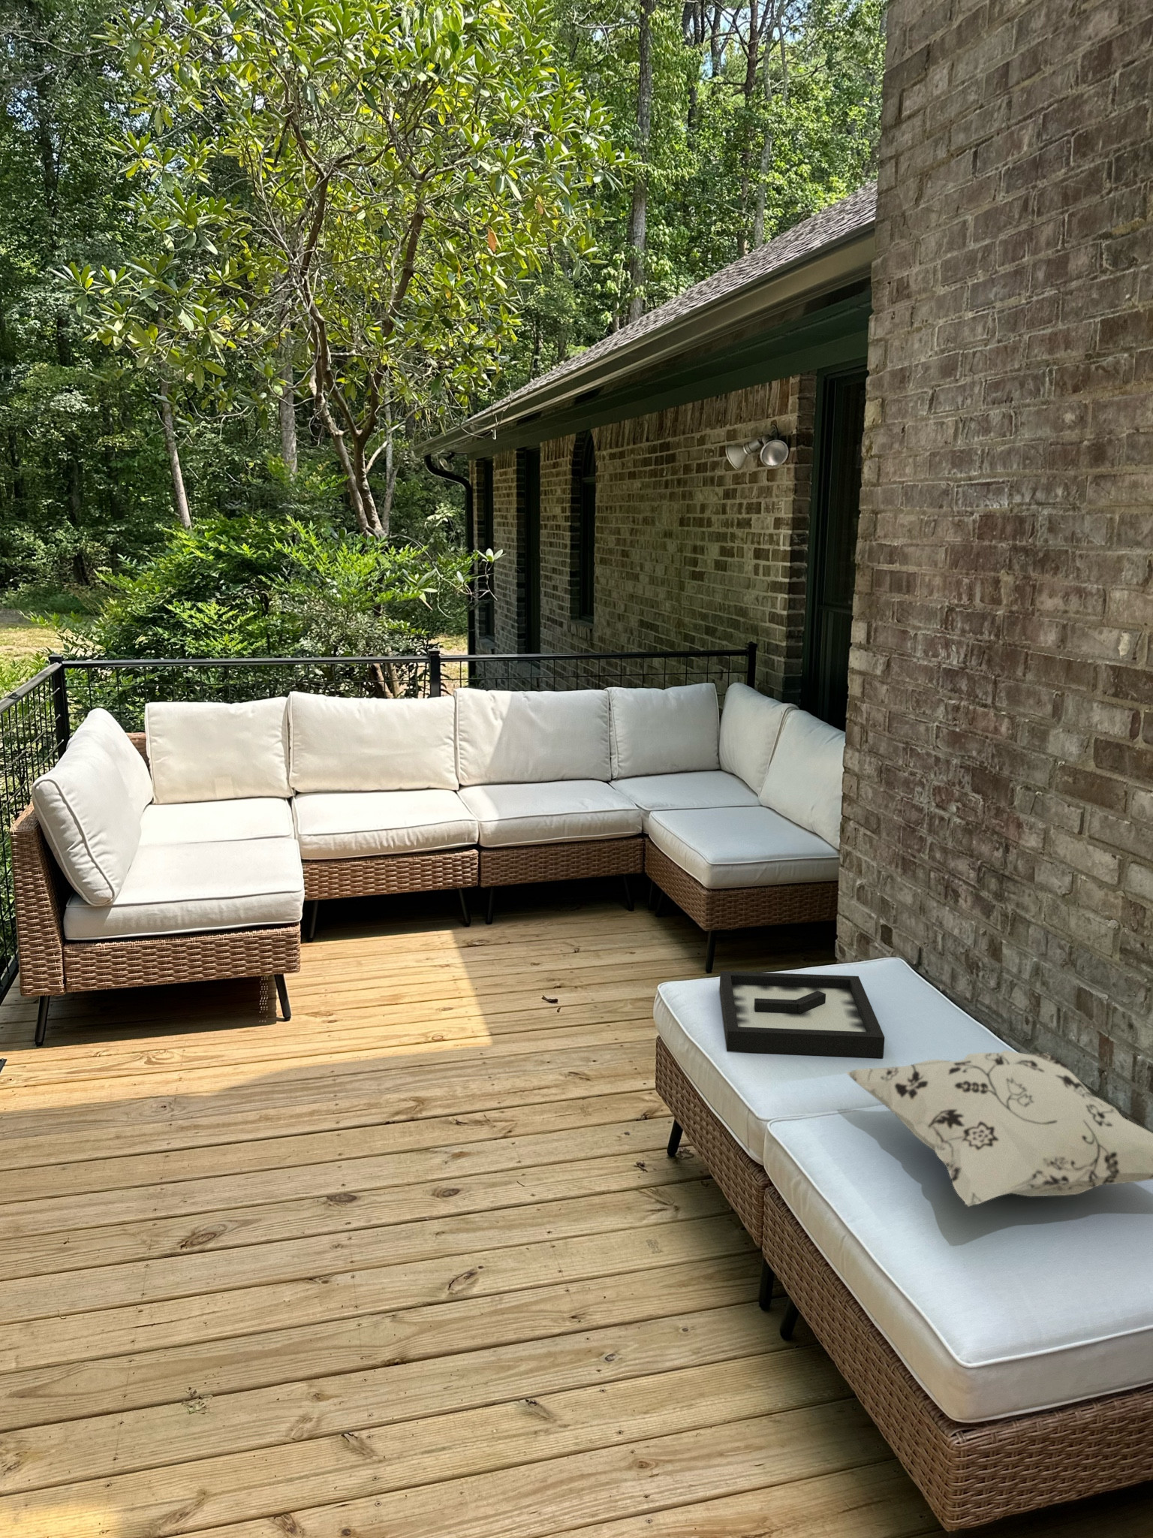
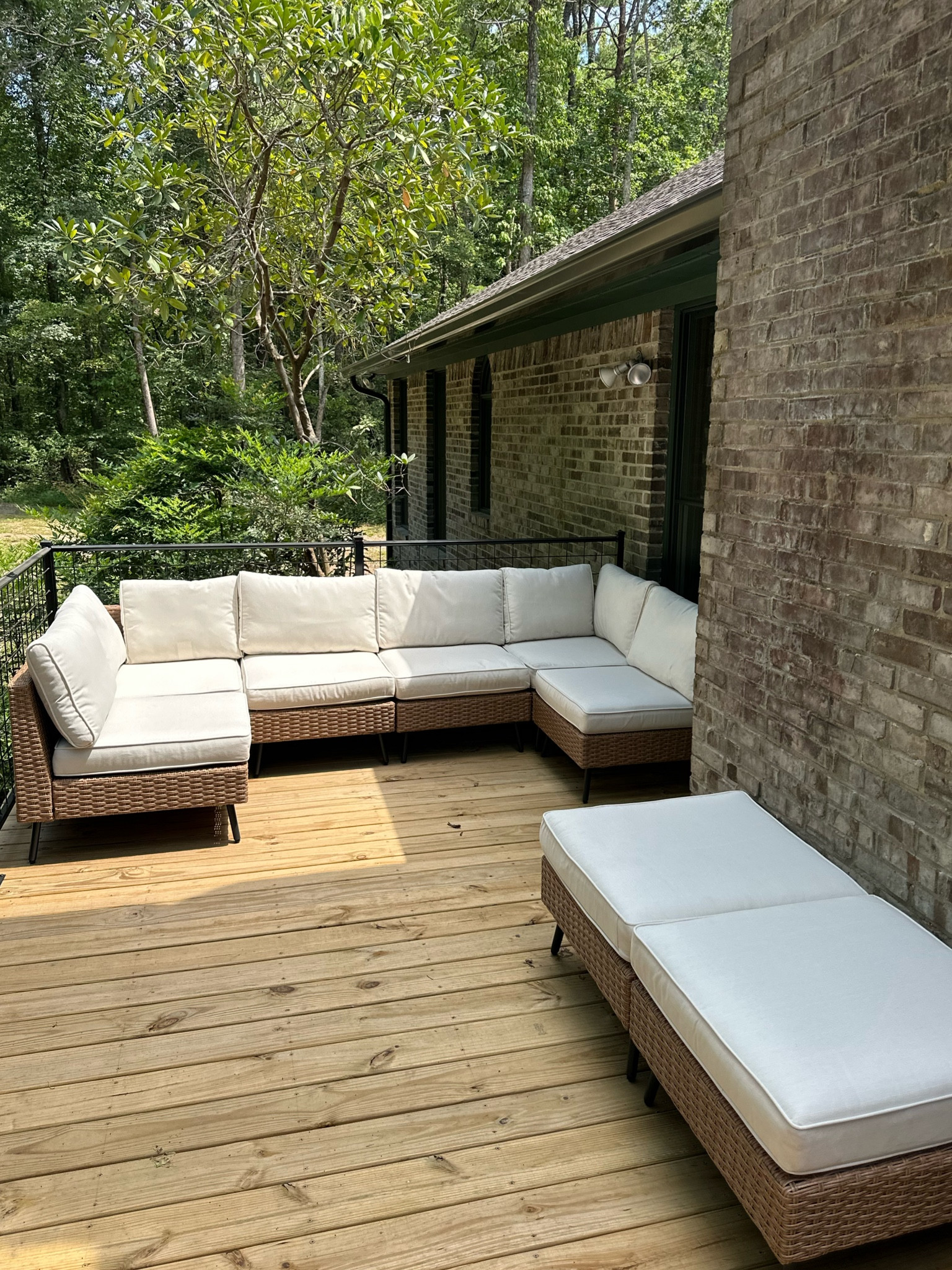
- decorative pillow [845,1049,1153,1207]
- decorative tray [719,970,885,1058]
